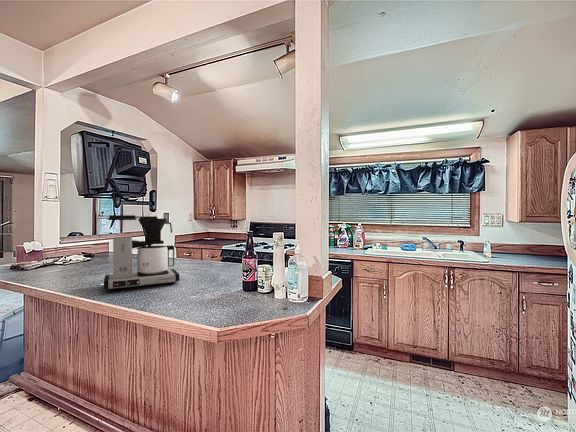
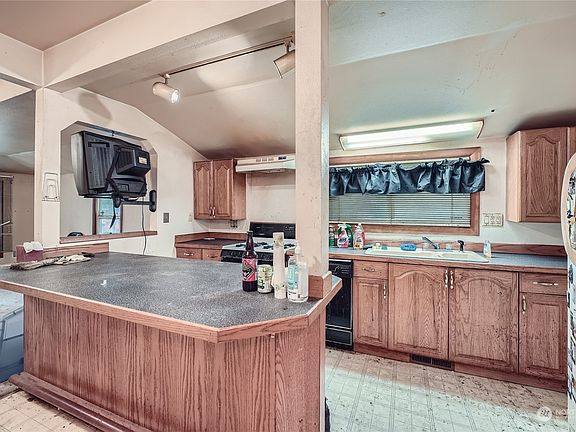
- coffee maker [103,214,180,292]
